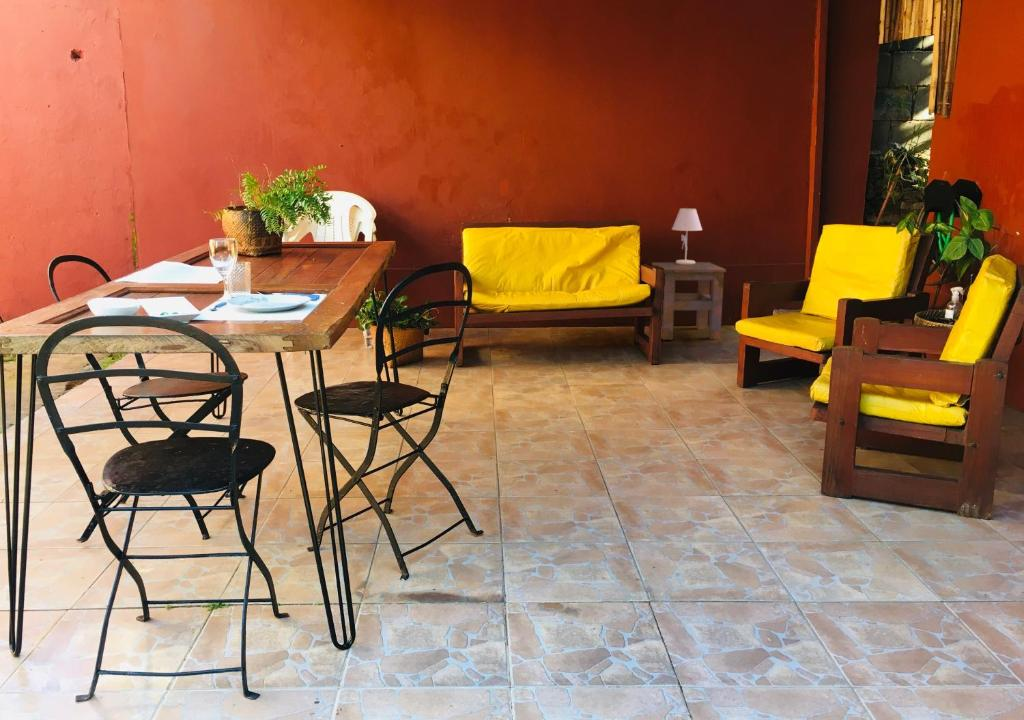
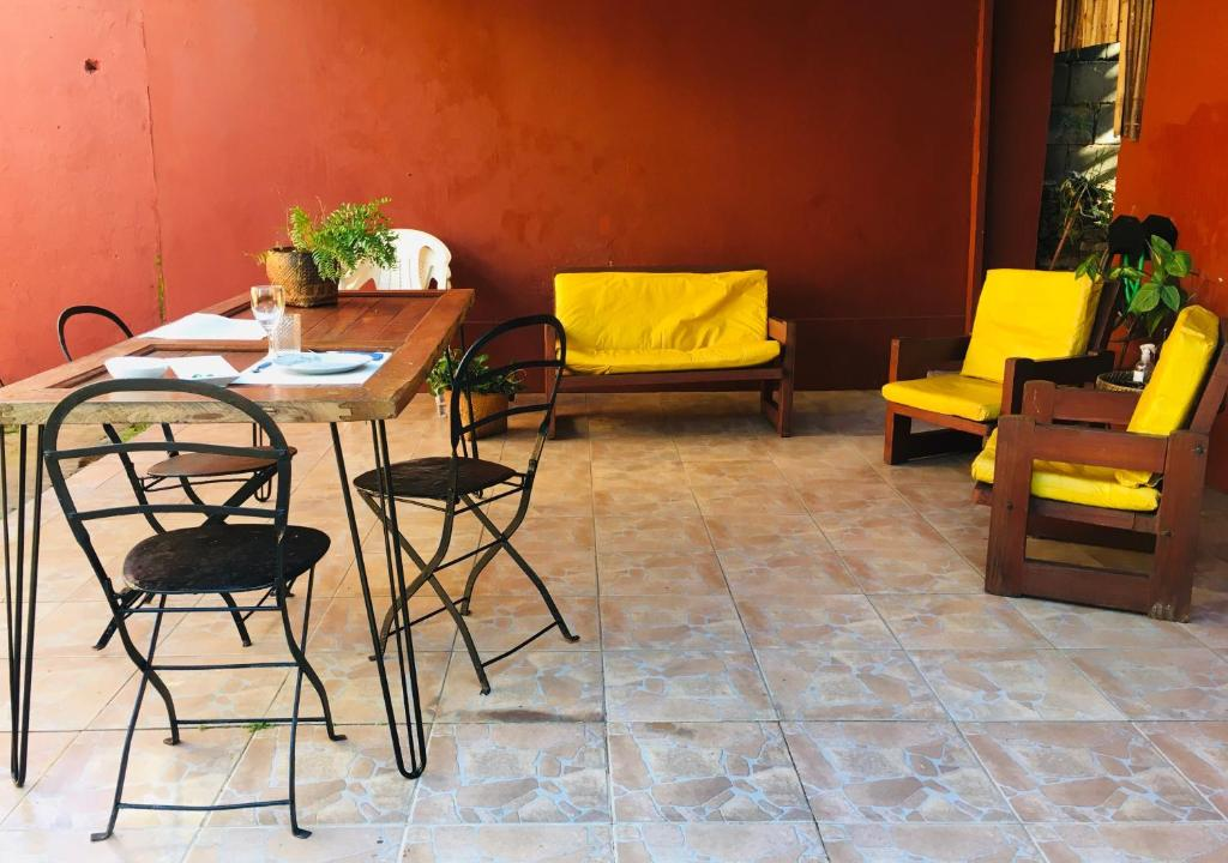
- table lamp [671,207,703,265]
- side table [651,261,727,341]
